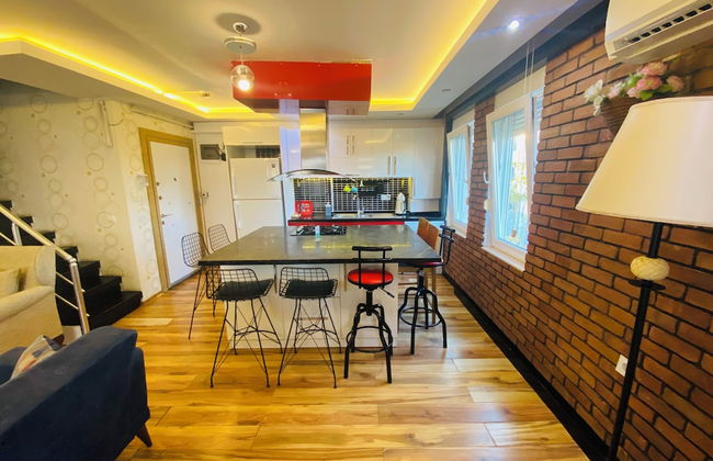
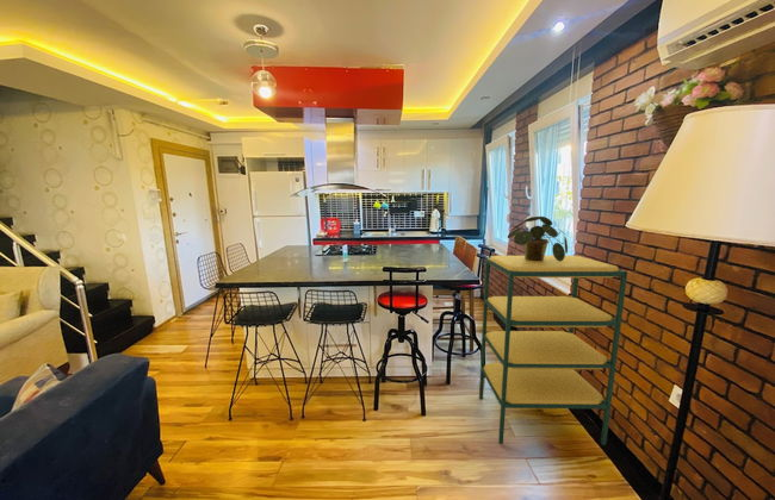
+ potted plant [507,215,569,262]
+ shelving unit [478,255,628,446]
